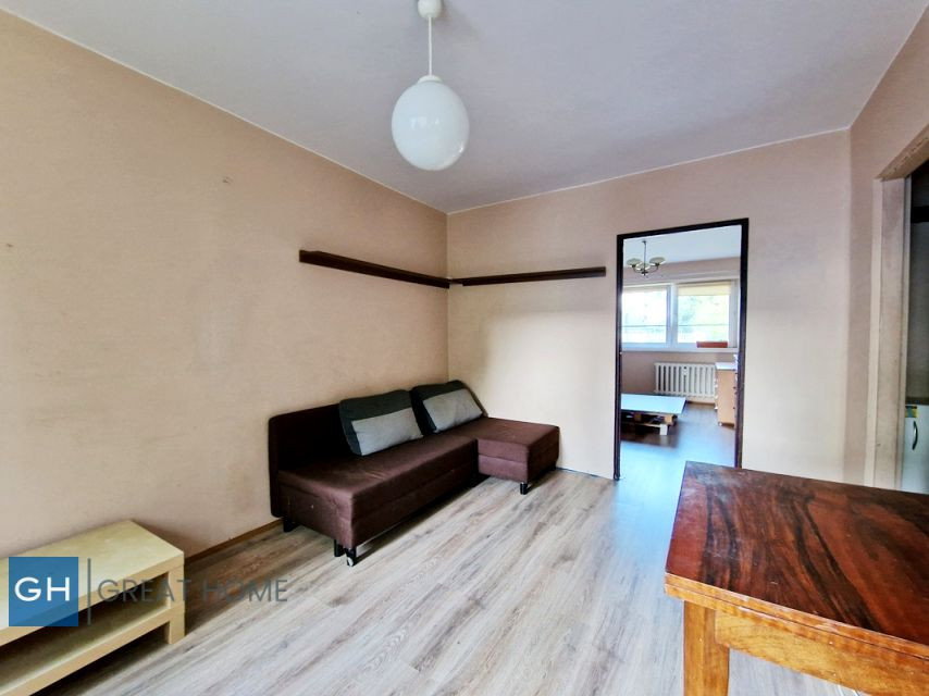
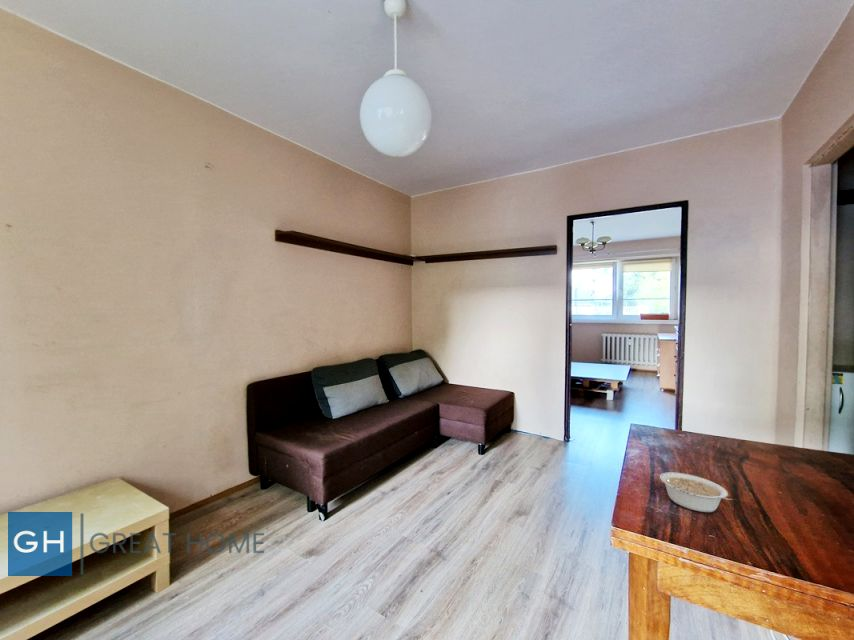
+ legume [659,471,735,513]
